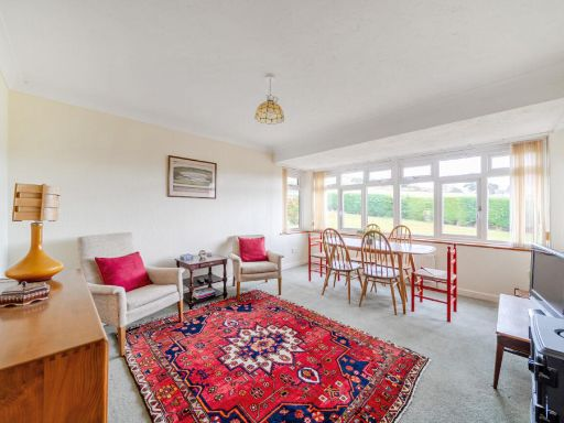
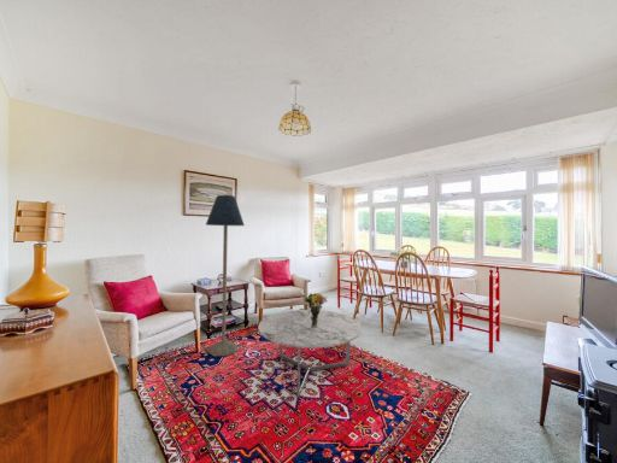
+ coffee table [257,309,363,398]
+ bouquet [298,292,328,328]
+ floor lamp [205,194,246,358]
